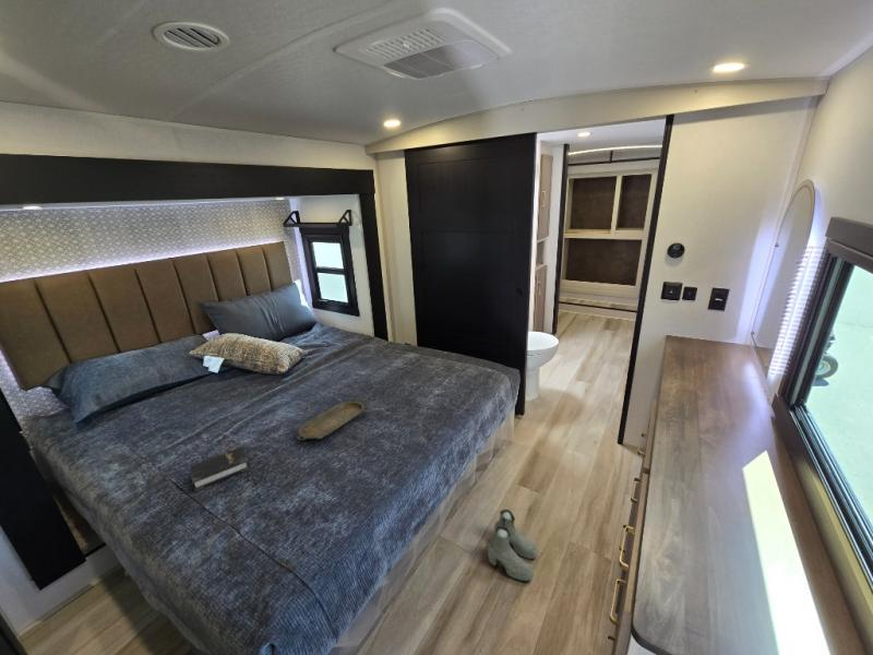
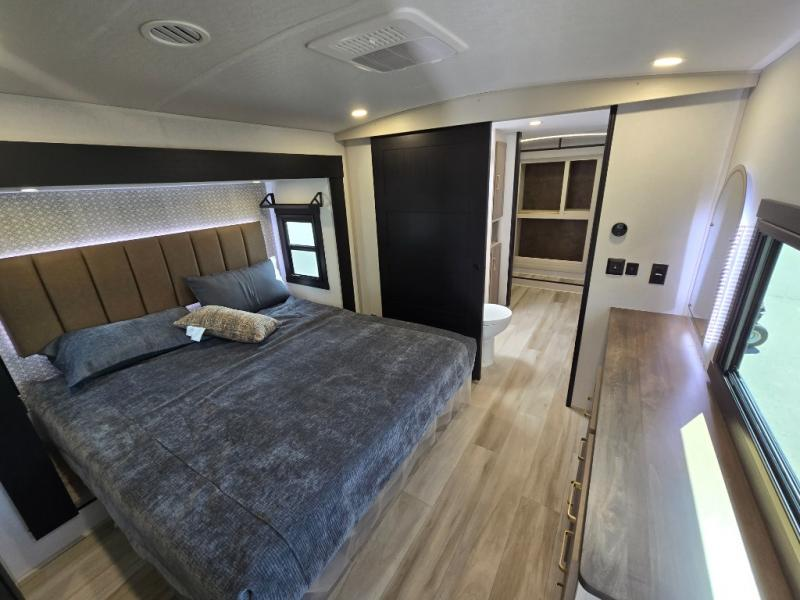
- hardback book [189,445,251,492]
- boots [487,509,539,582]
- serving tray [296,397,367,442]
